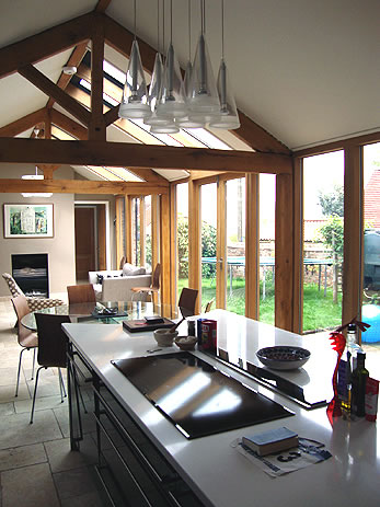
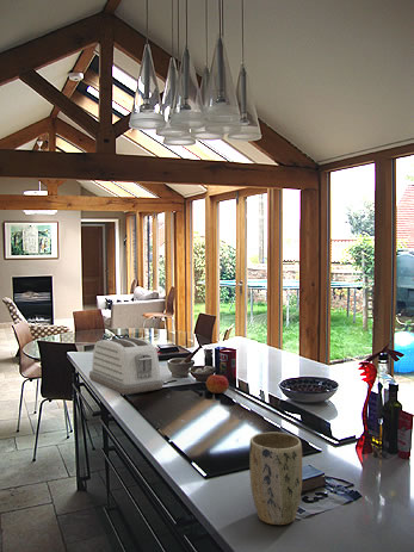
+ apple [205,373,229,395]
+ plant pot [248,430,303,526]
+ toaster [88,336,165,396]
